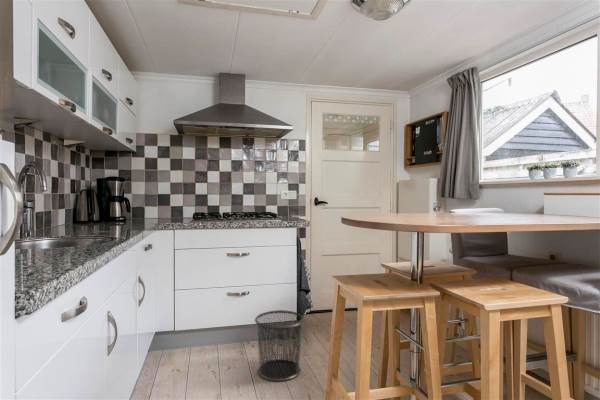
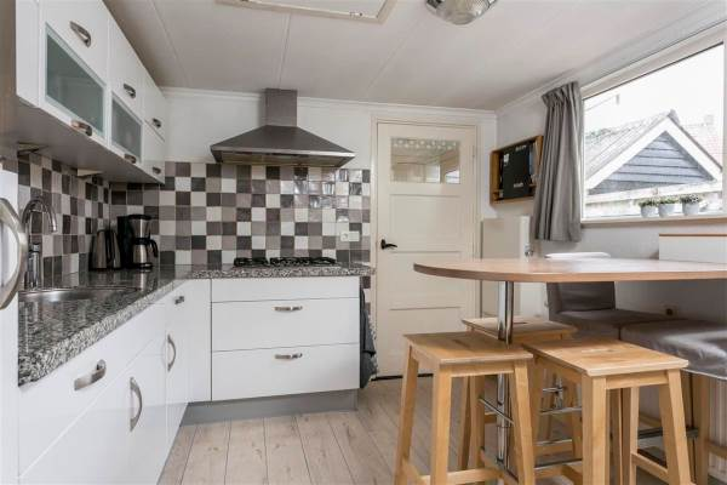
- waste bin [254,309,305,382]
